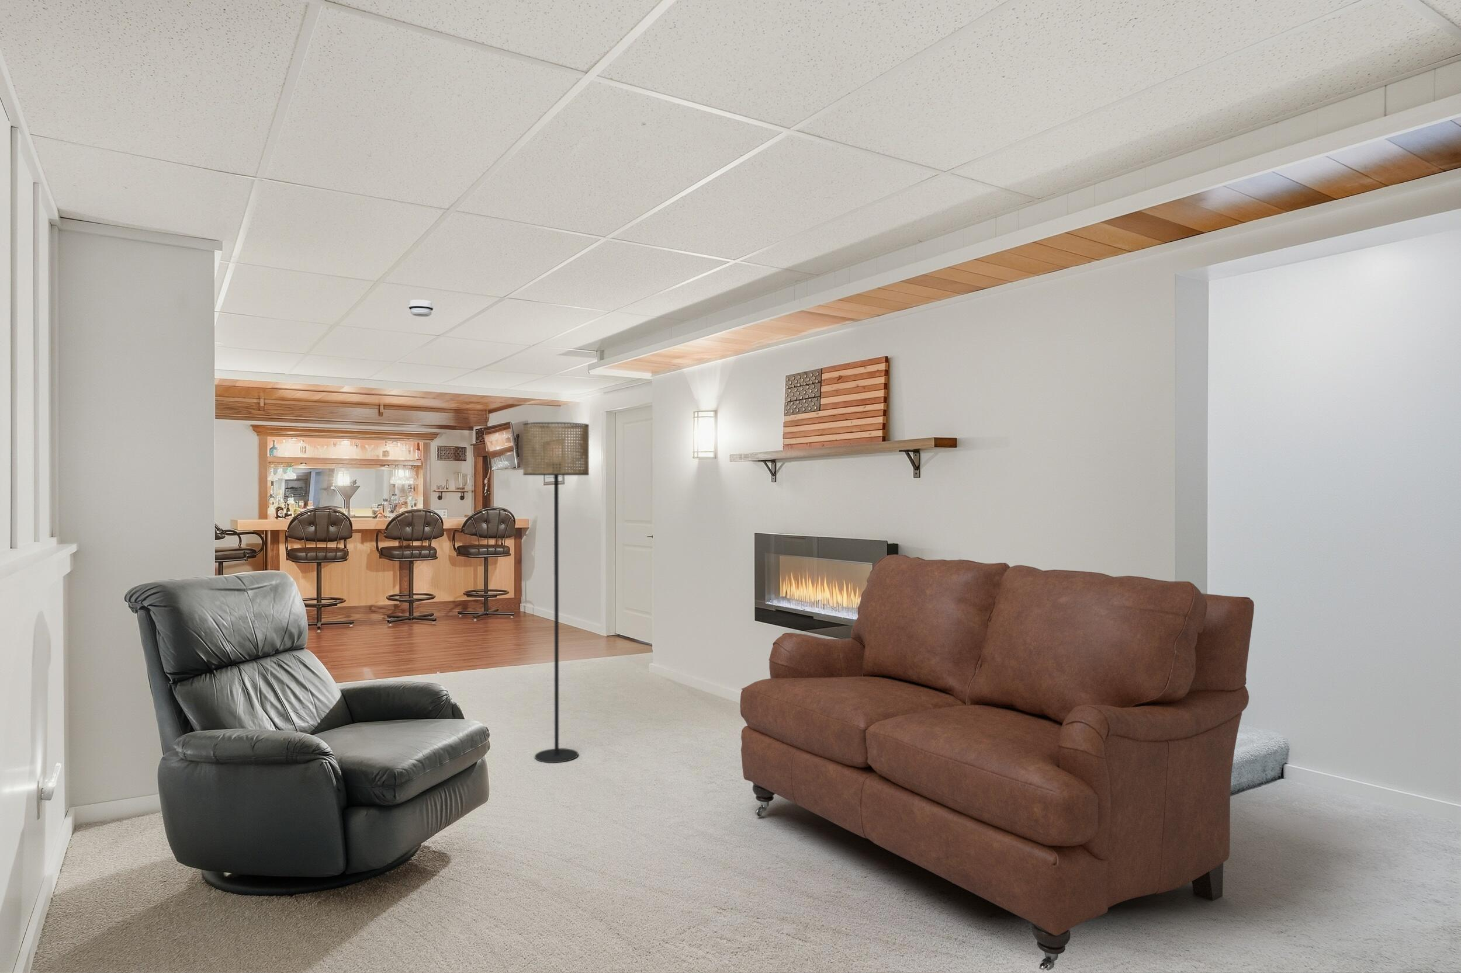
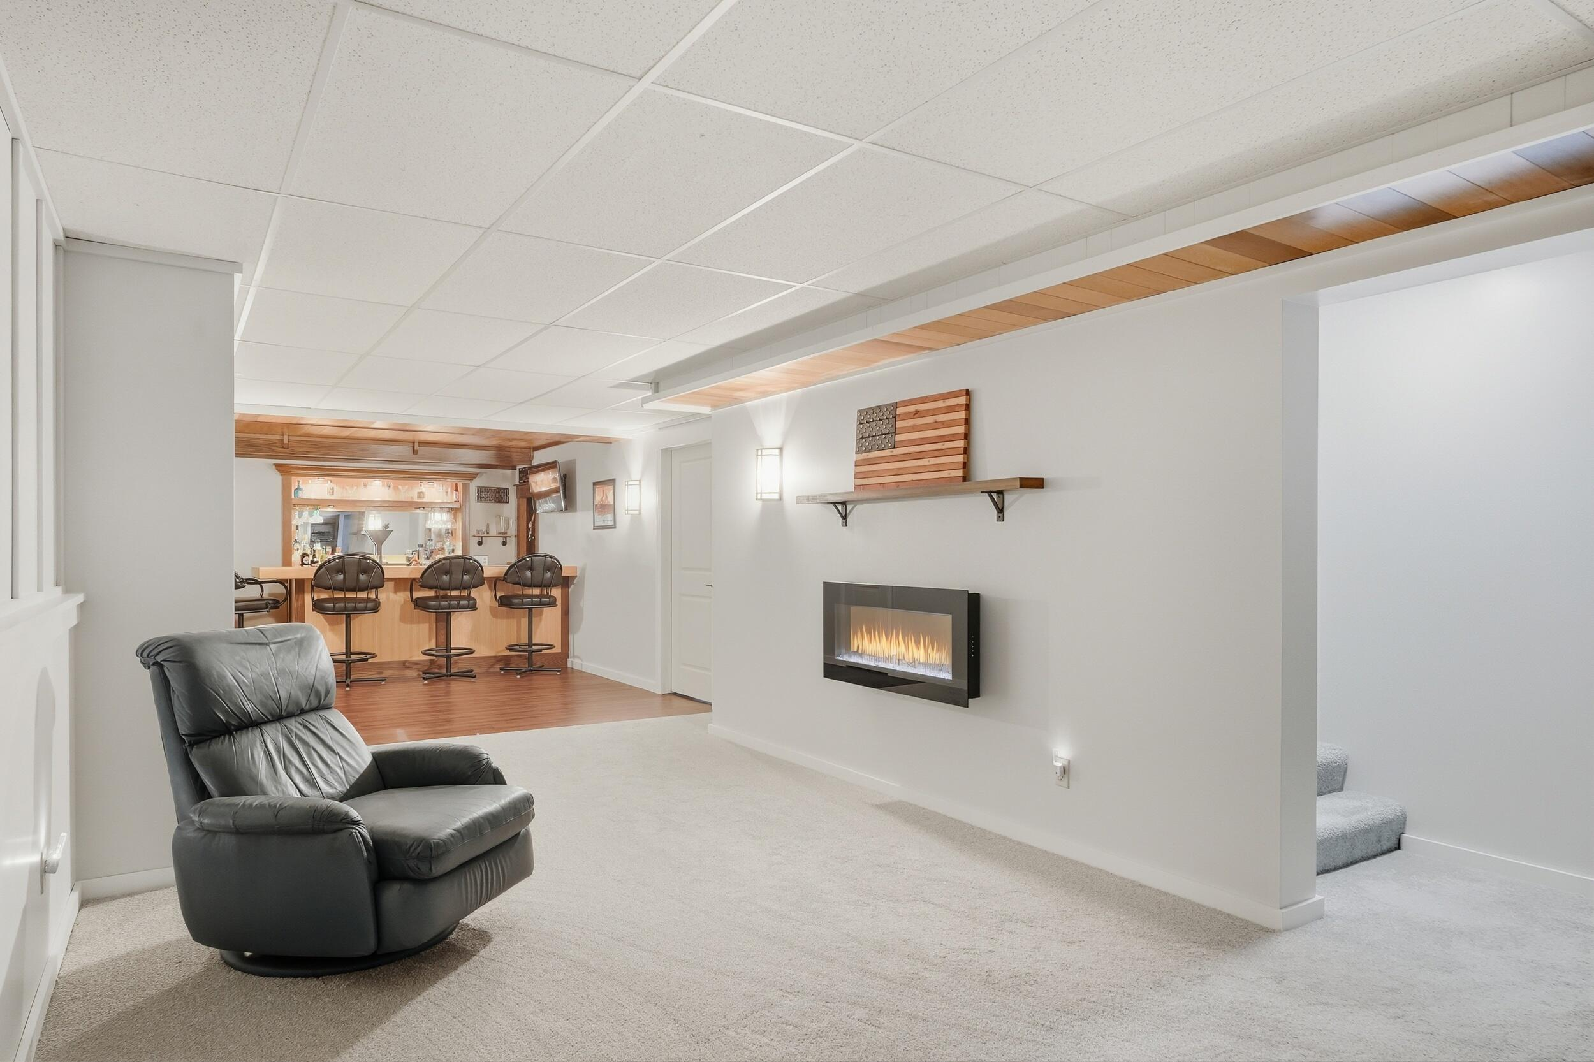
- smoke detector [408,299,433,317]
- sofa [740,554,1255,971]
- floor lamp [522,421,590,763]
